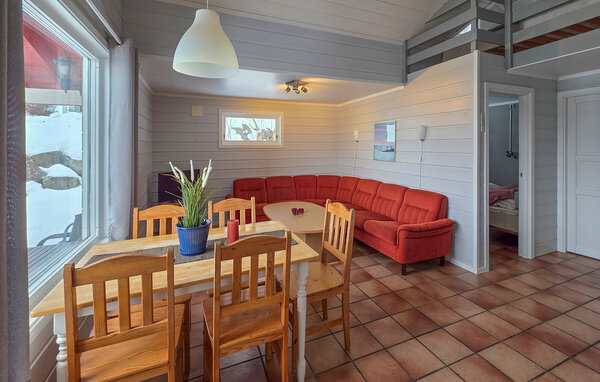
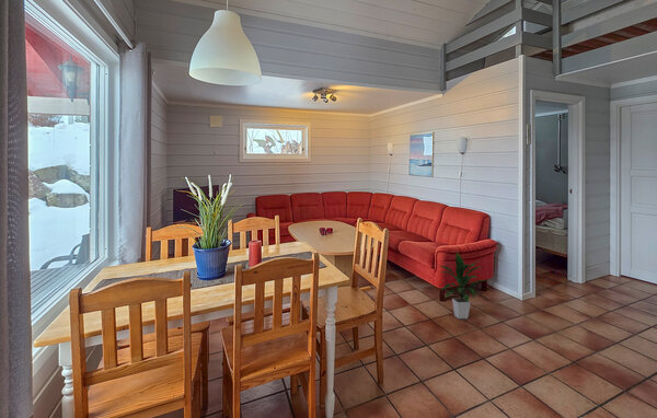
+ indoor plant [435,252,489,320]
